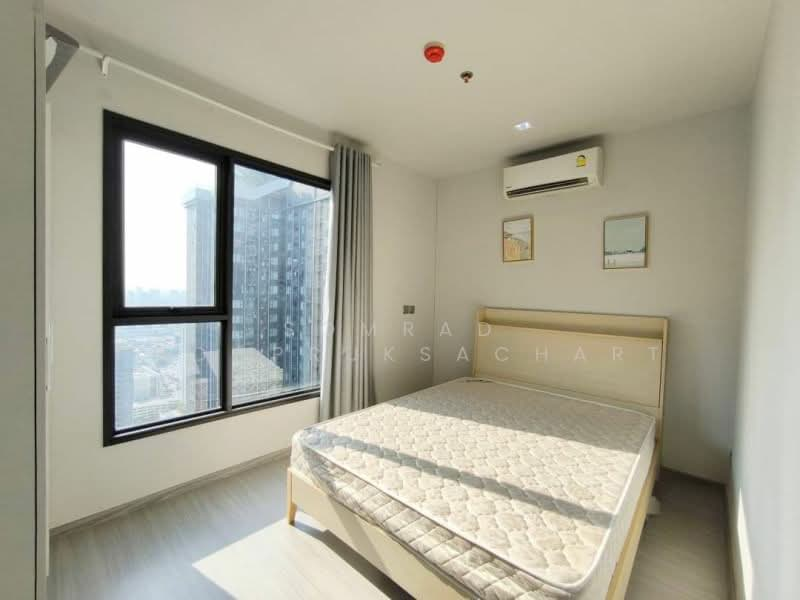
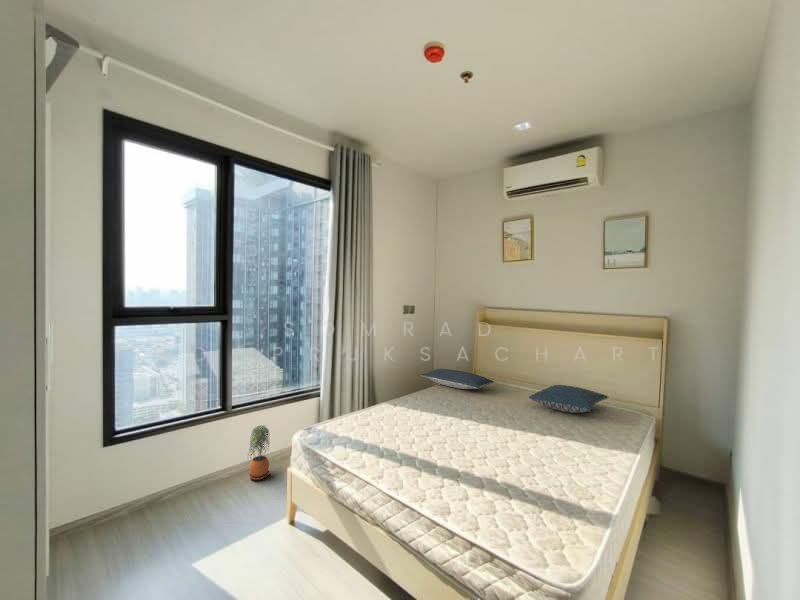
+ pillow [419,368,495,390]
+ pillow [528,384,609,414]
+ potted plant [247,424,271,481]
